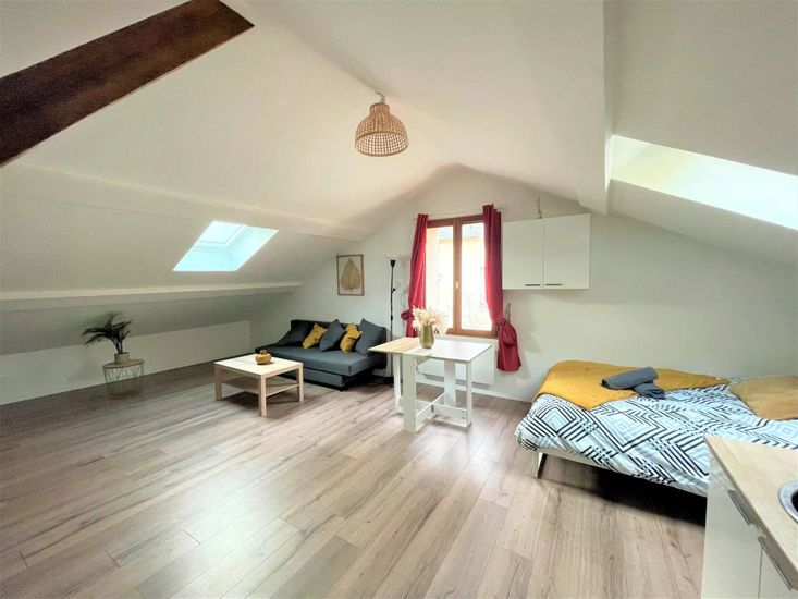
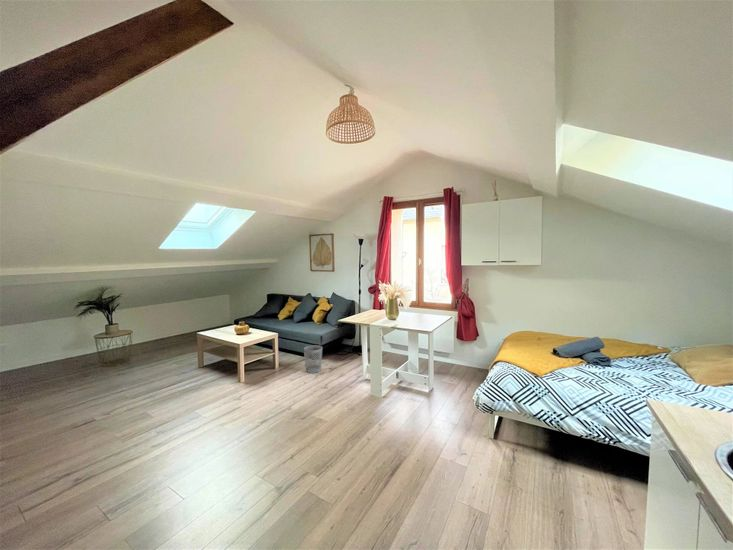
+ wastebasket [303,344,323,374]
